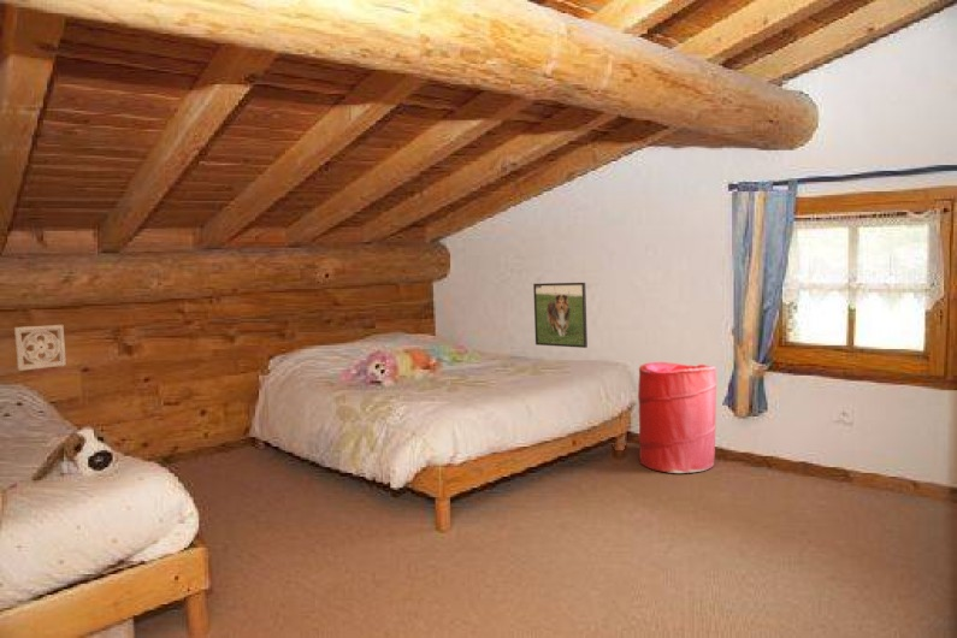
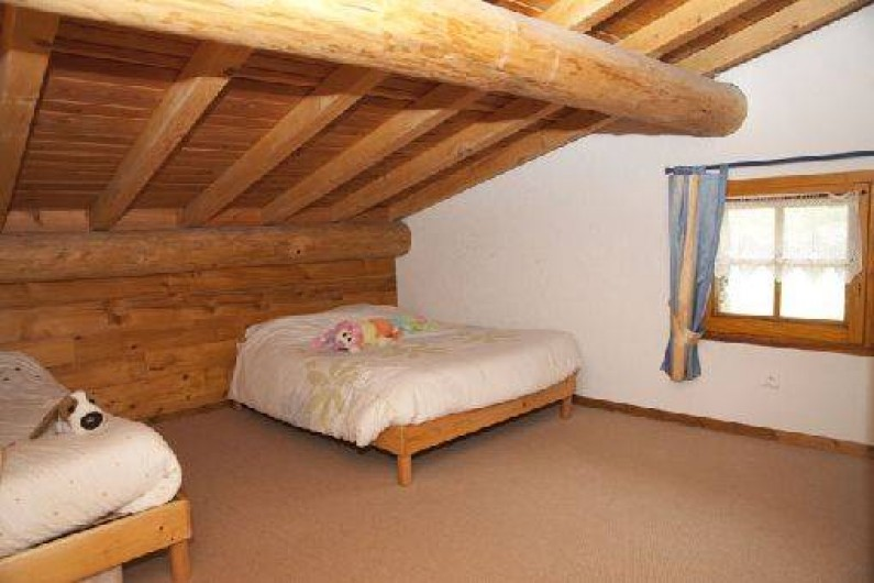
- laundry hamper [637,361,717,474]
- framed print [532,282,589,349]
- wall ornament [13,324,67,372]
